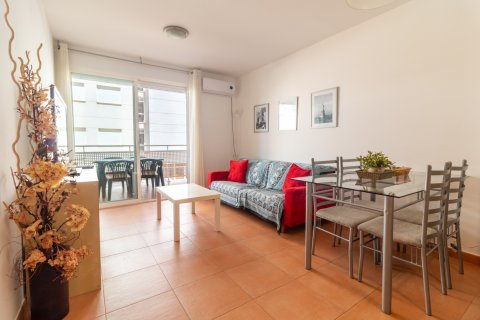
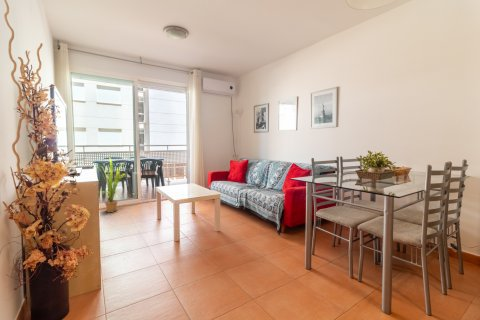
+ house plant [91,156,126,213]
